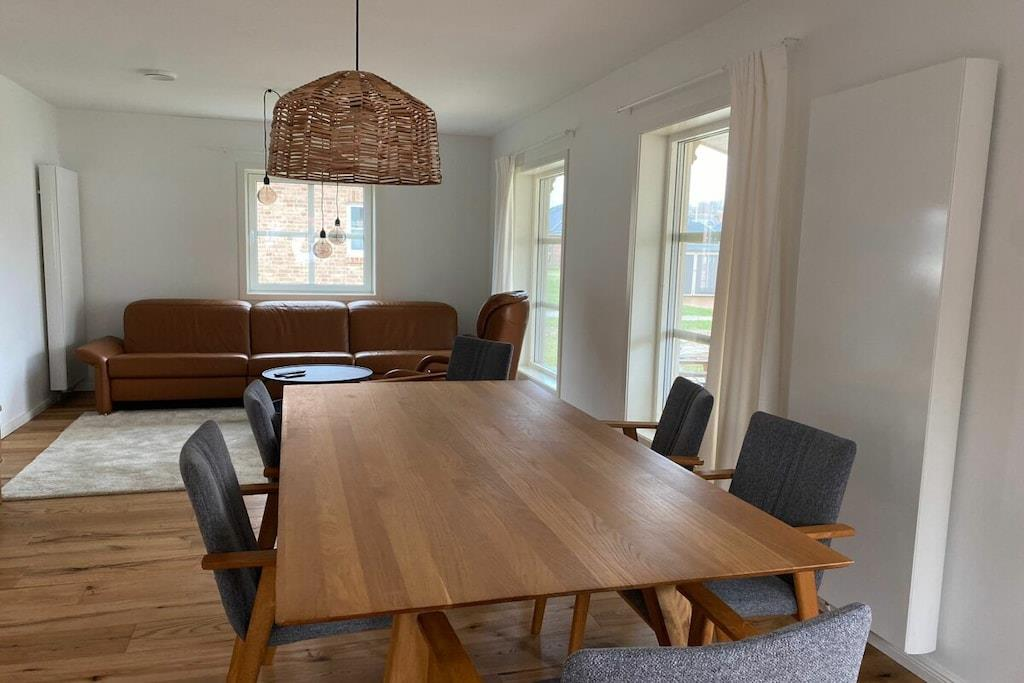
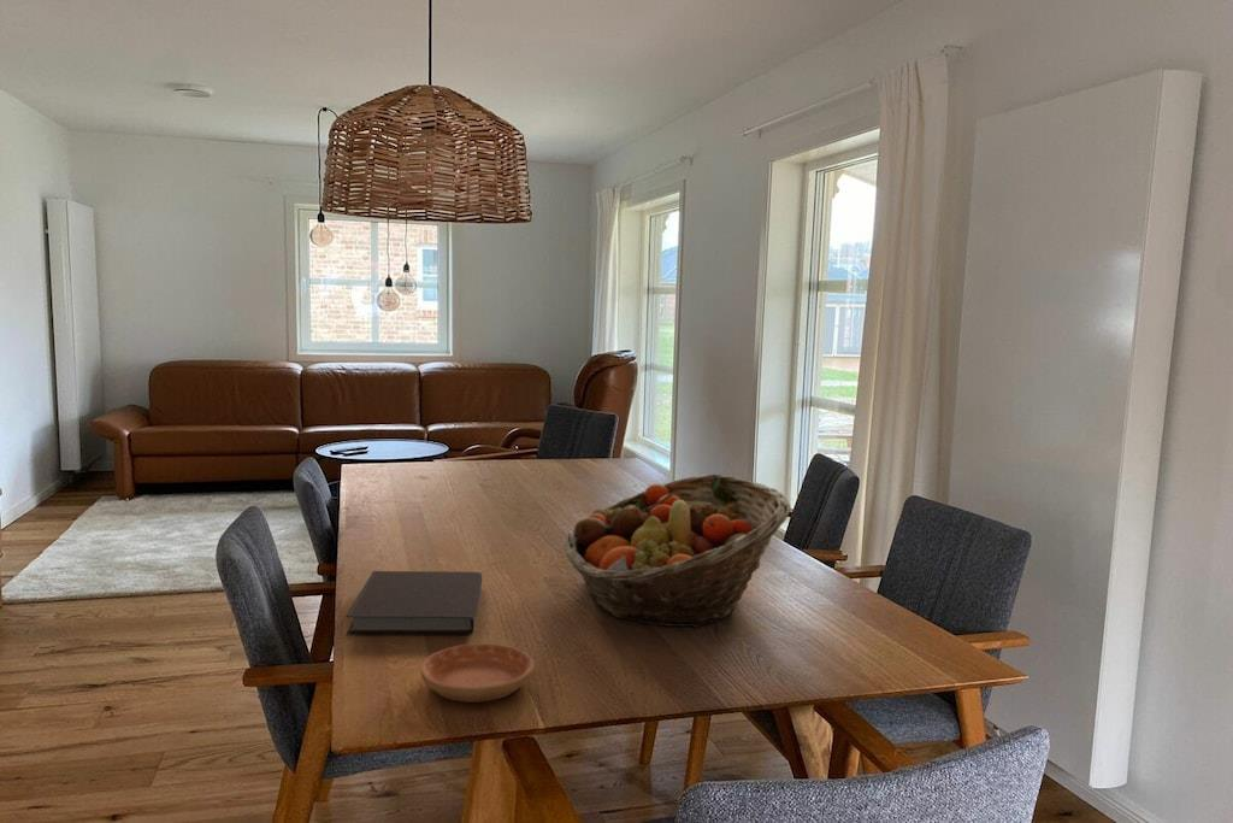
+ fruit basket [564,474,792,629]
+ saucer [419,642,535,704]
+ notebook [344,570,483,635]
